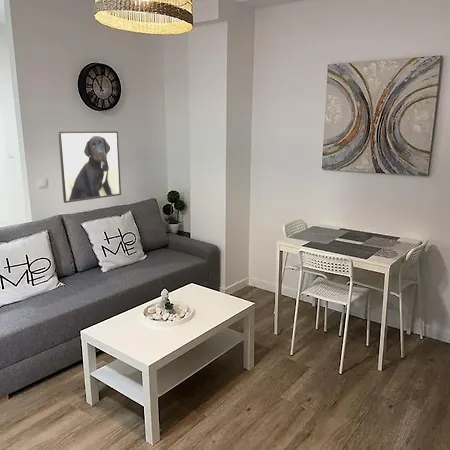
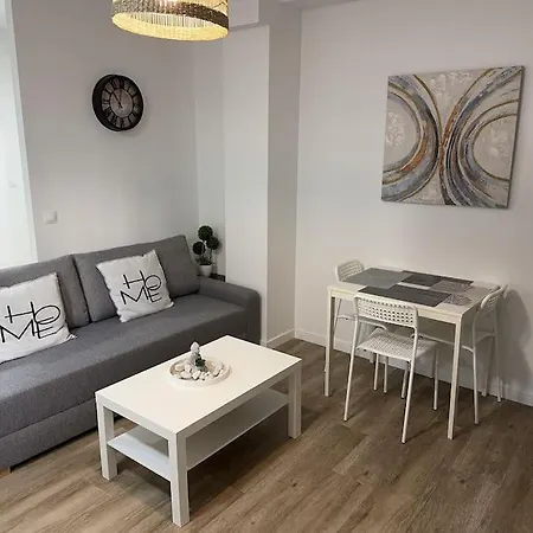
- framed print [57,130,122,204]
